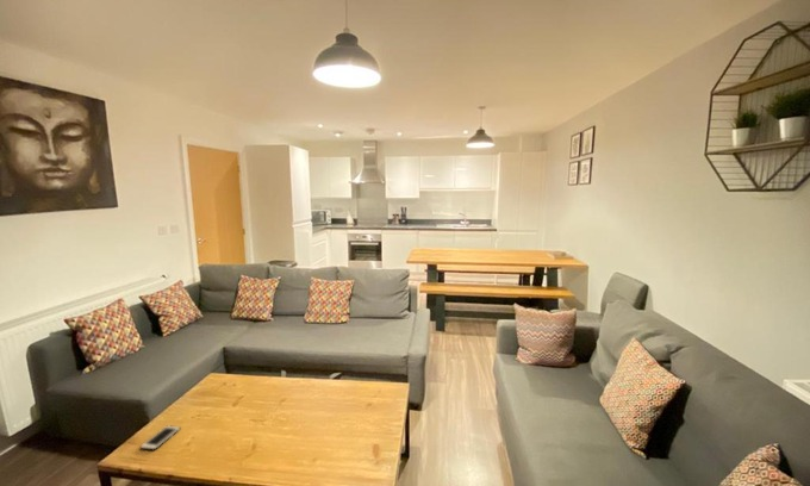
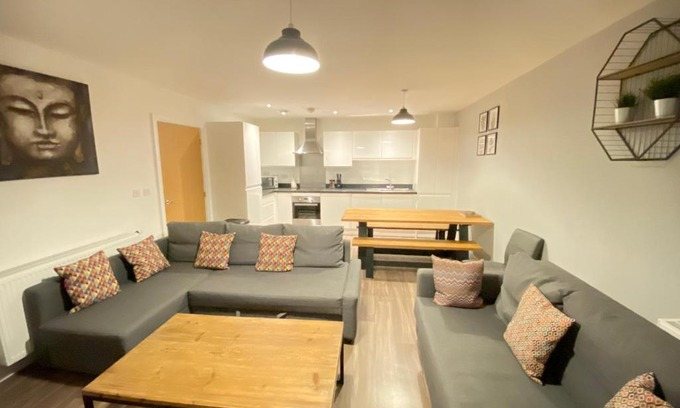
- cell phone [139,424,181,451]
